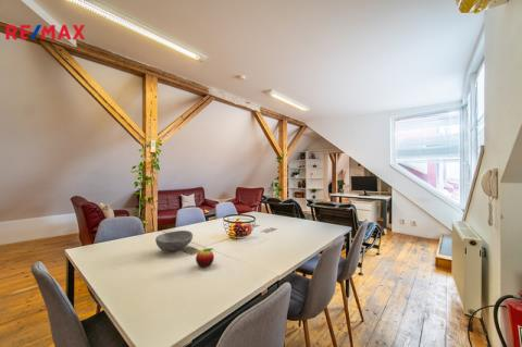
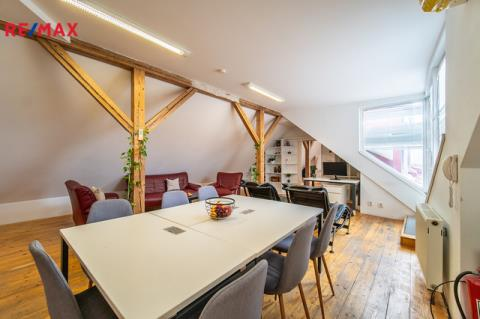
- fruit [195,247,215,268]
- bowl [154,230,194,252]
